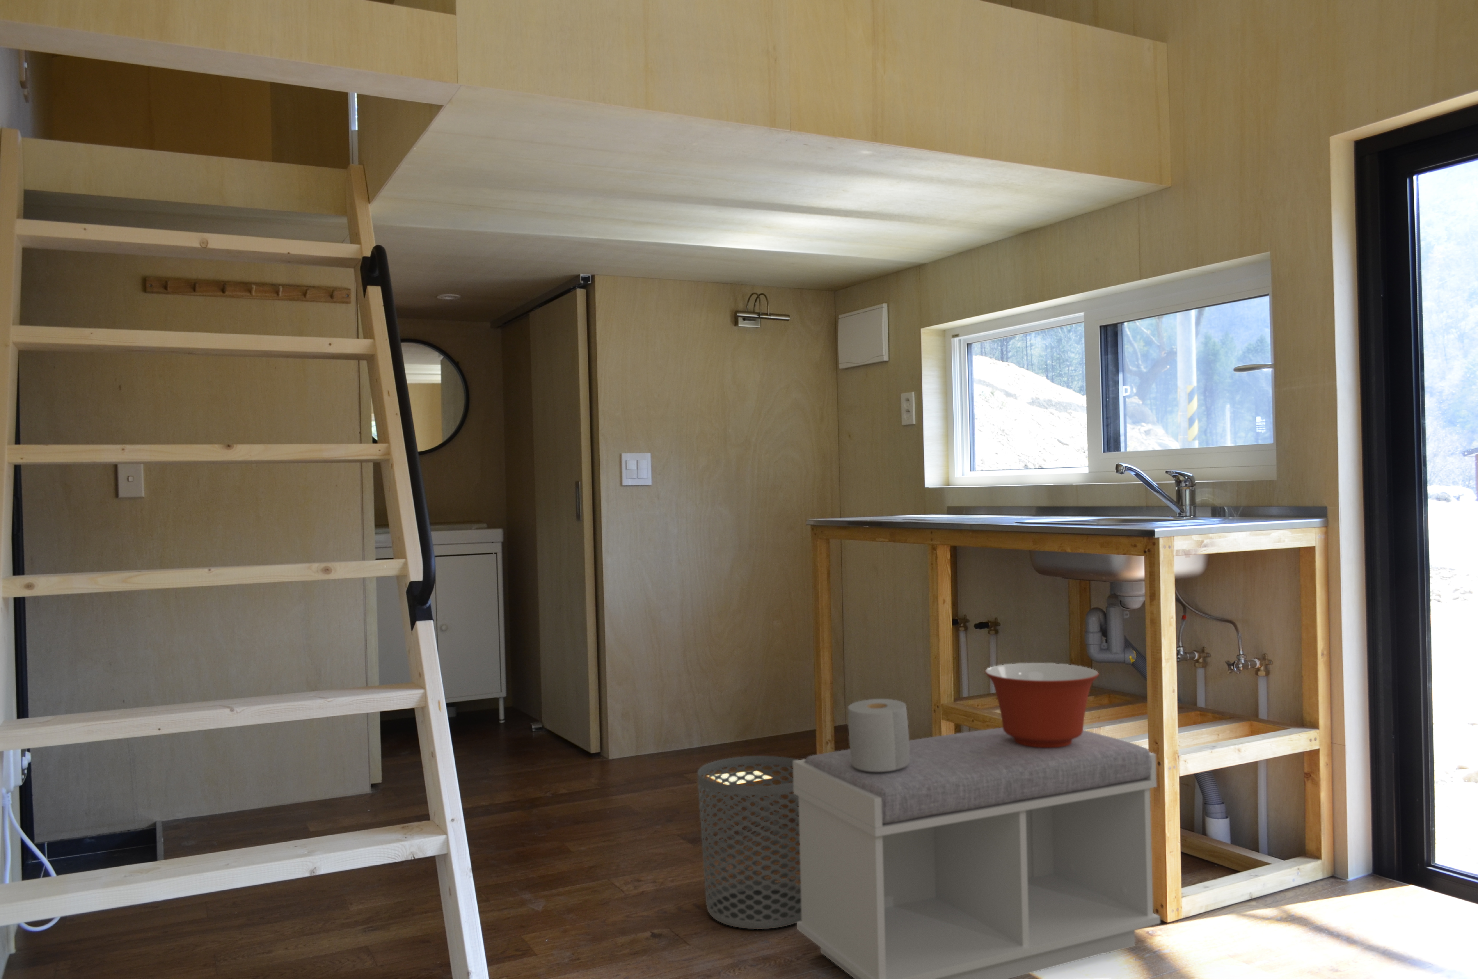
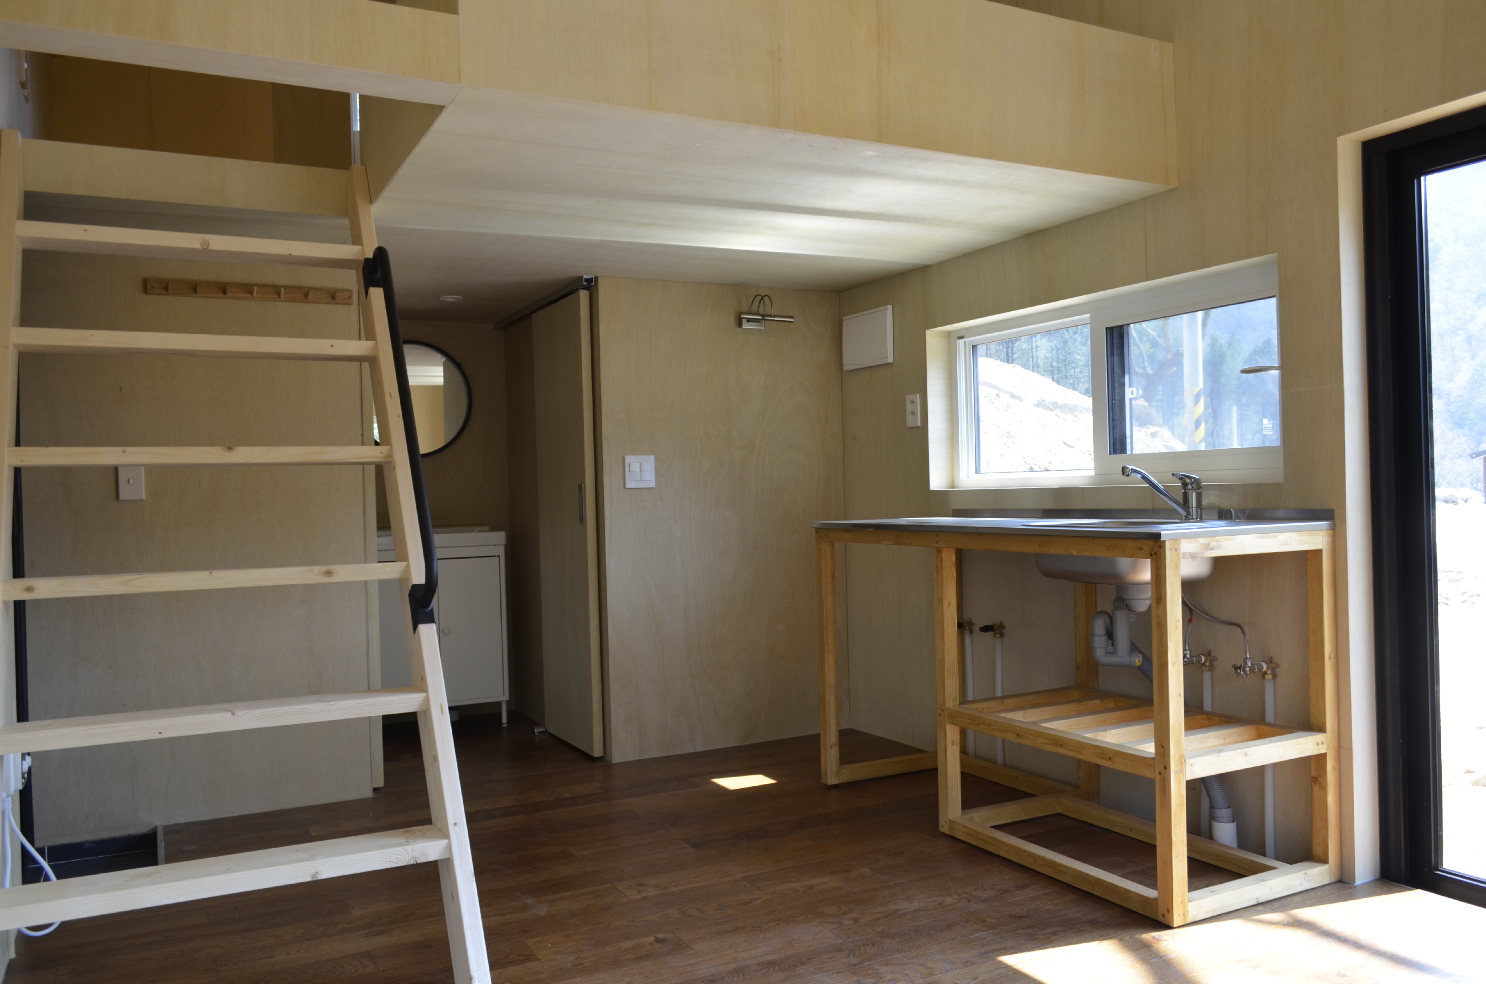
- waste bin [697,756,802,930]
- mixing bowl [984,662,1099,747]
- paper towel roll [848,698,909,771]
- bench [793,727,1160,979]
